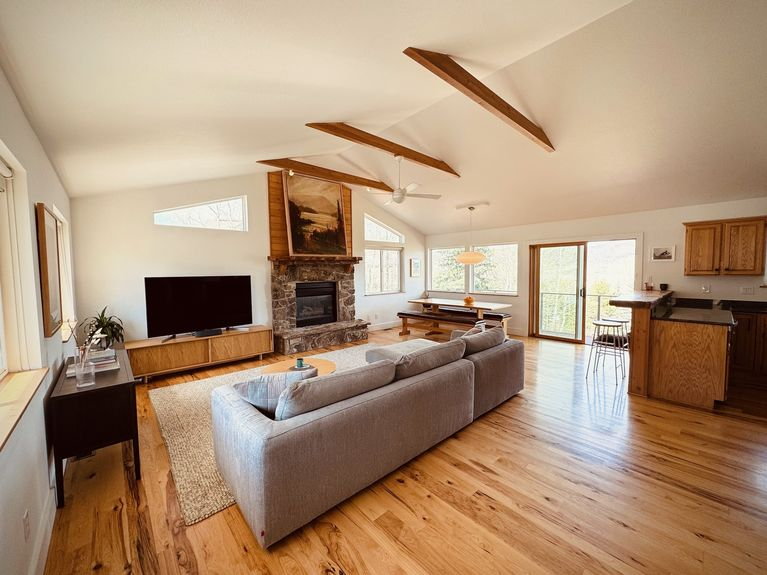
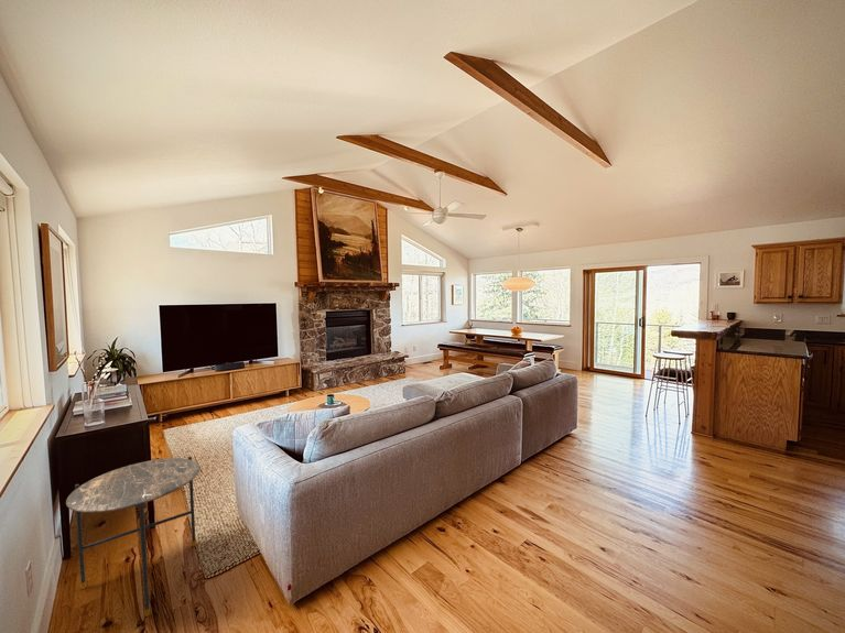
+ side table [65,456,201,618]
